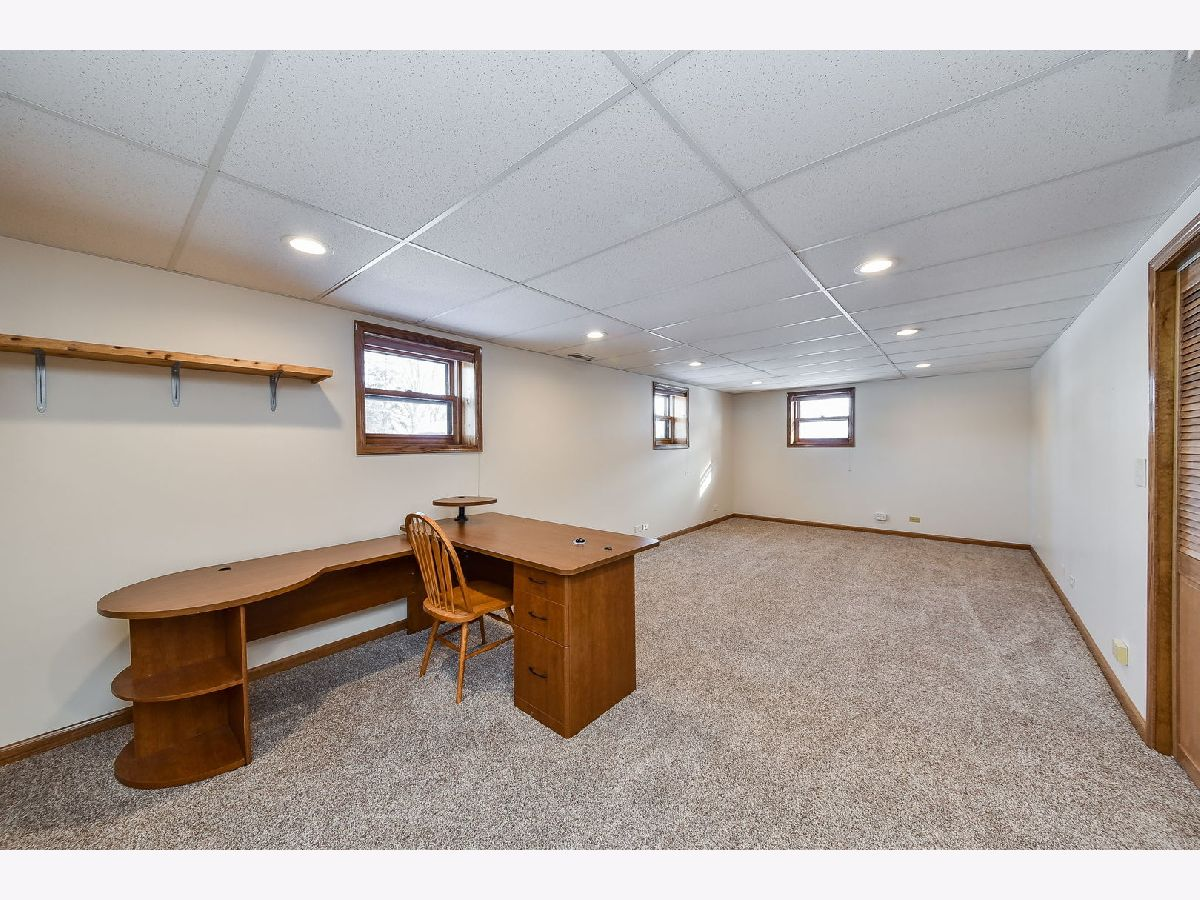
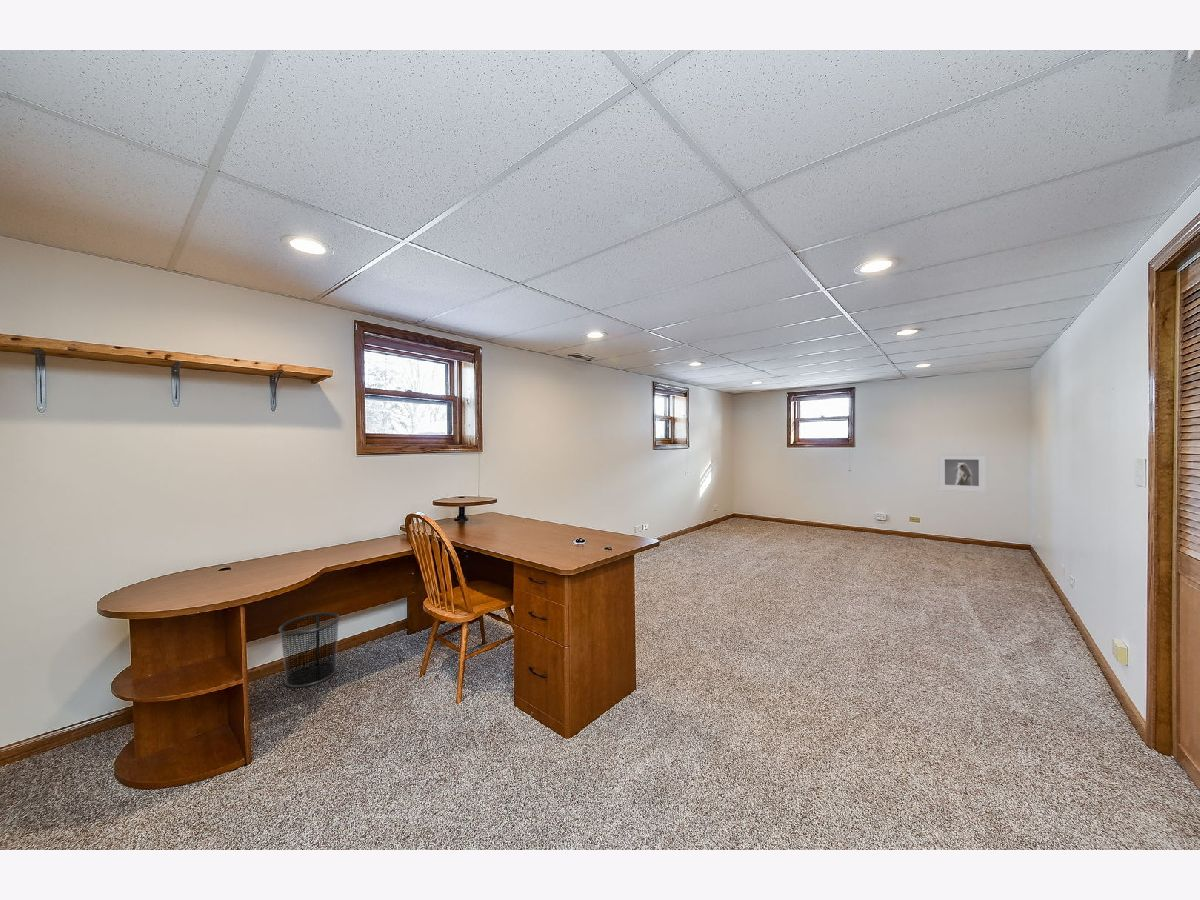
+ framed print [936,452,988,493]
+ waste bin [278,611,341,689]
